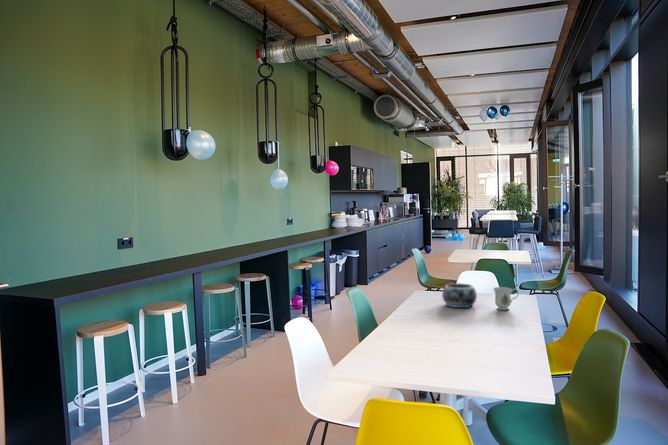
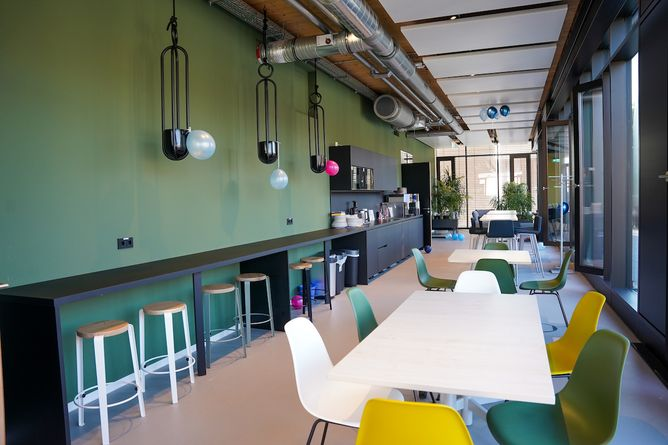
- mug [492,286,520,311]
- decorative bowl [441,282,478,309]
